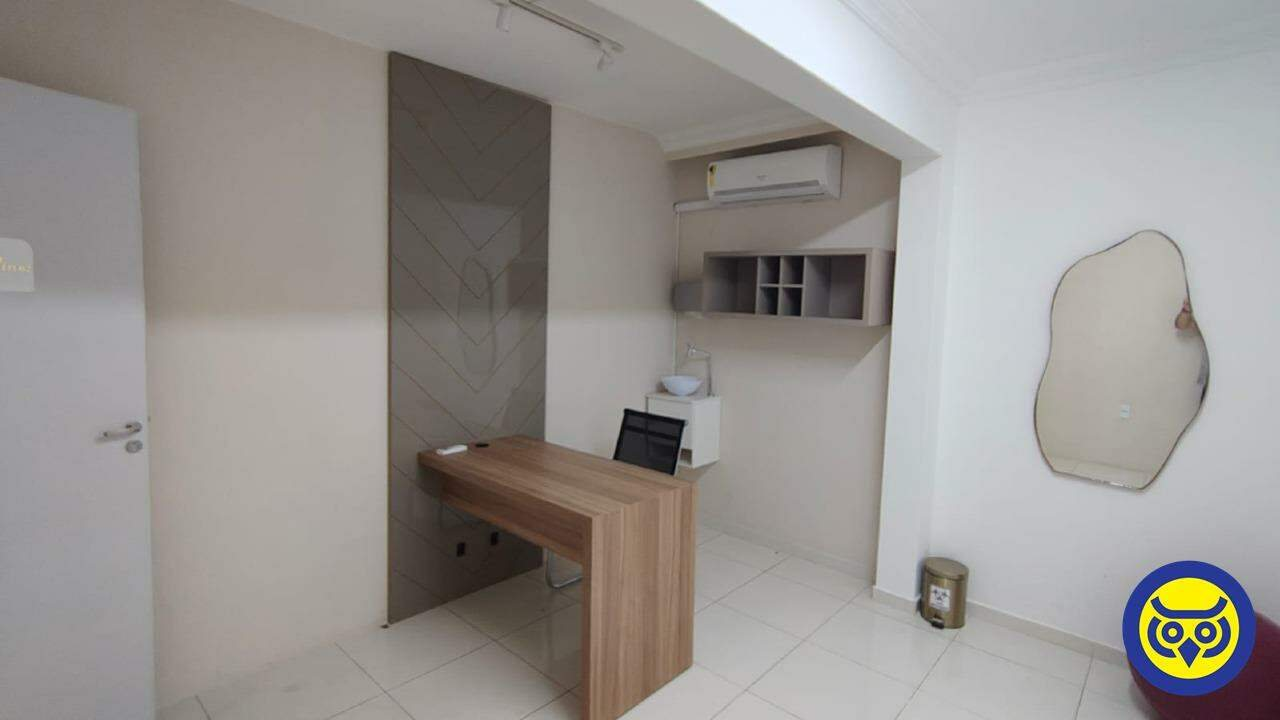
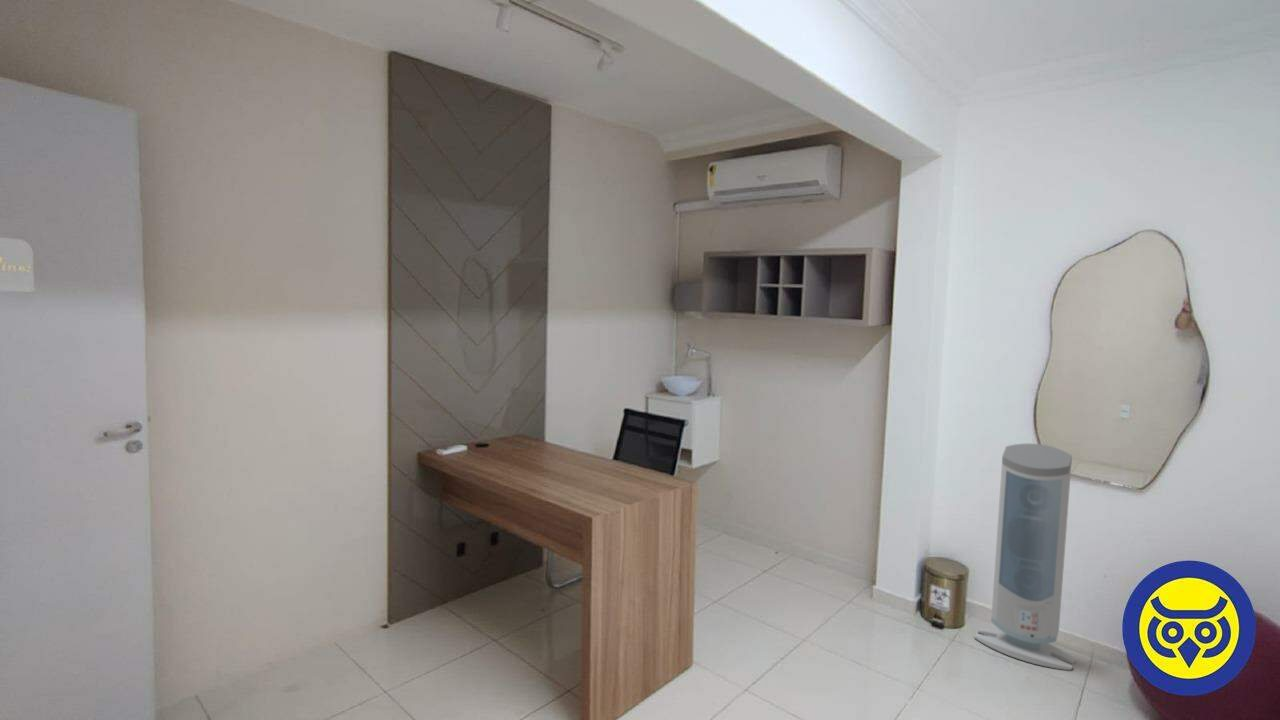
+ air purifier [973,442,1076,671]
